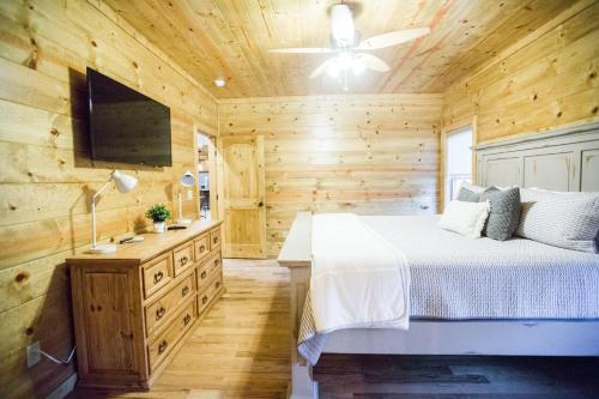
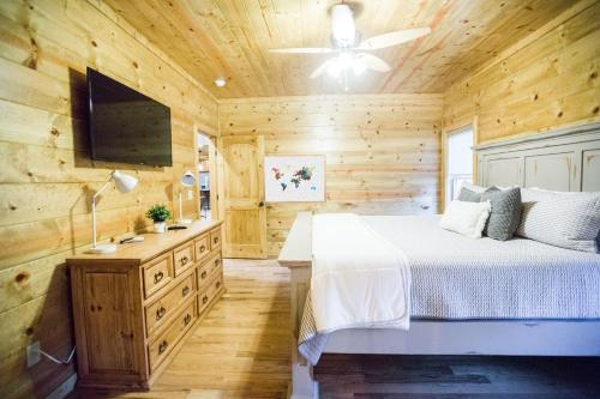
+ wall art [262,153,328,205]
